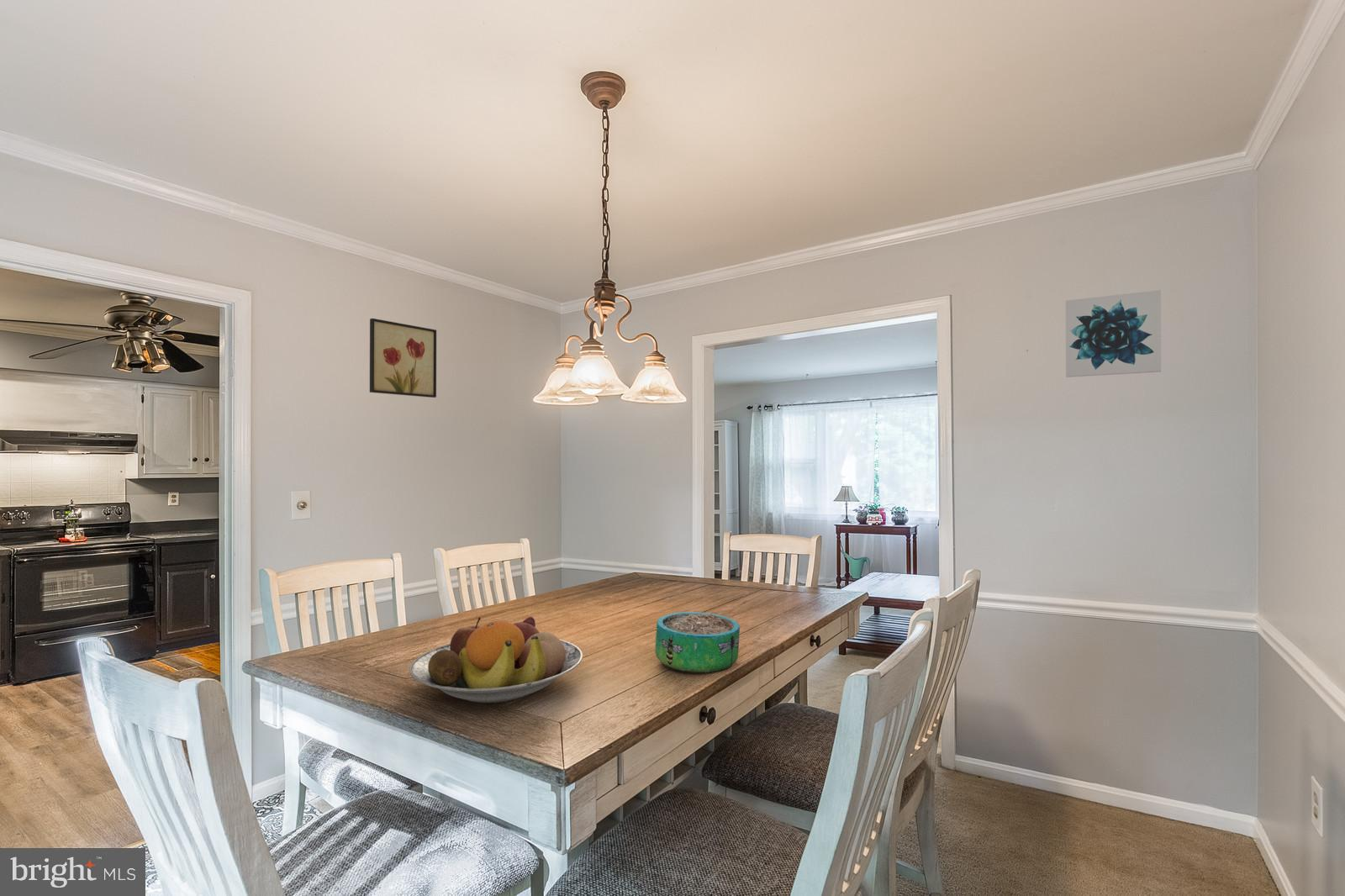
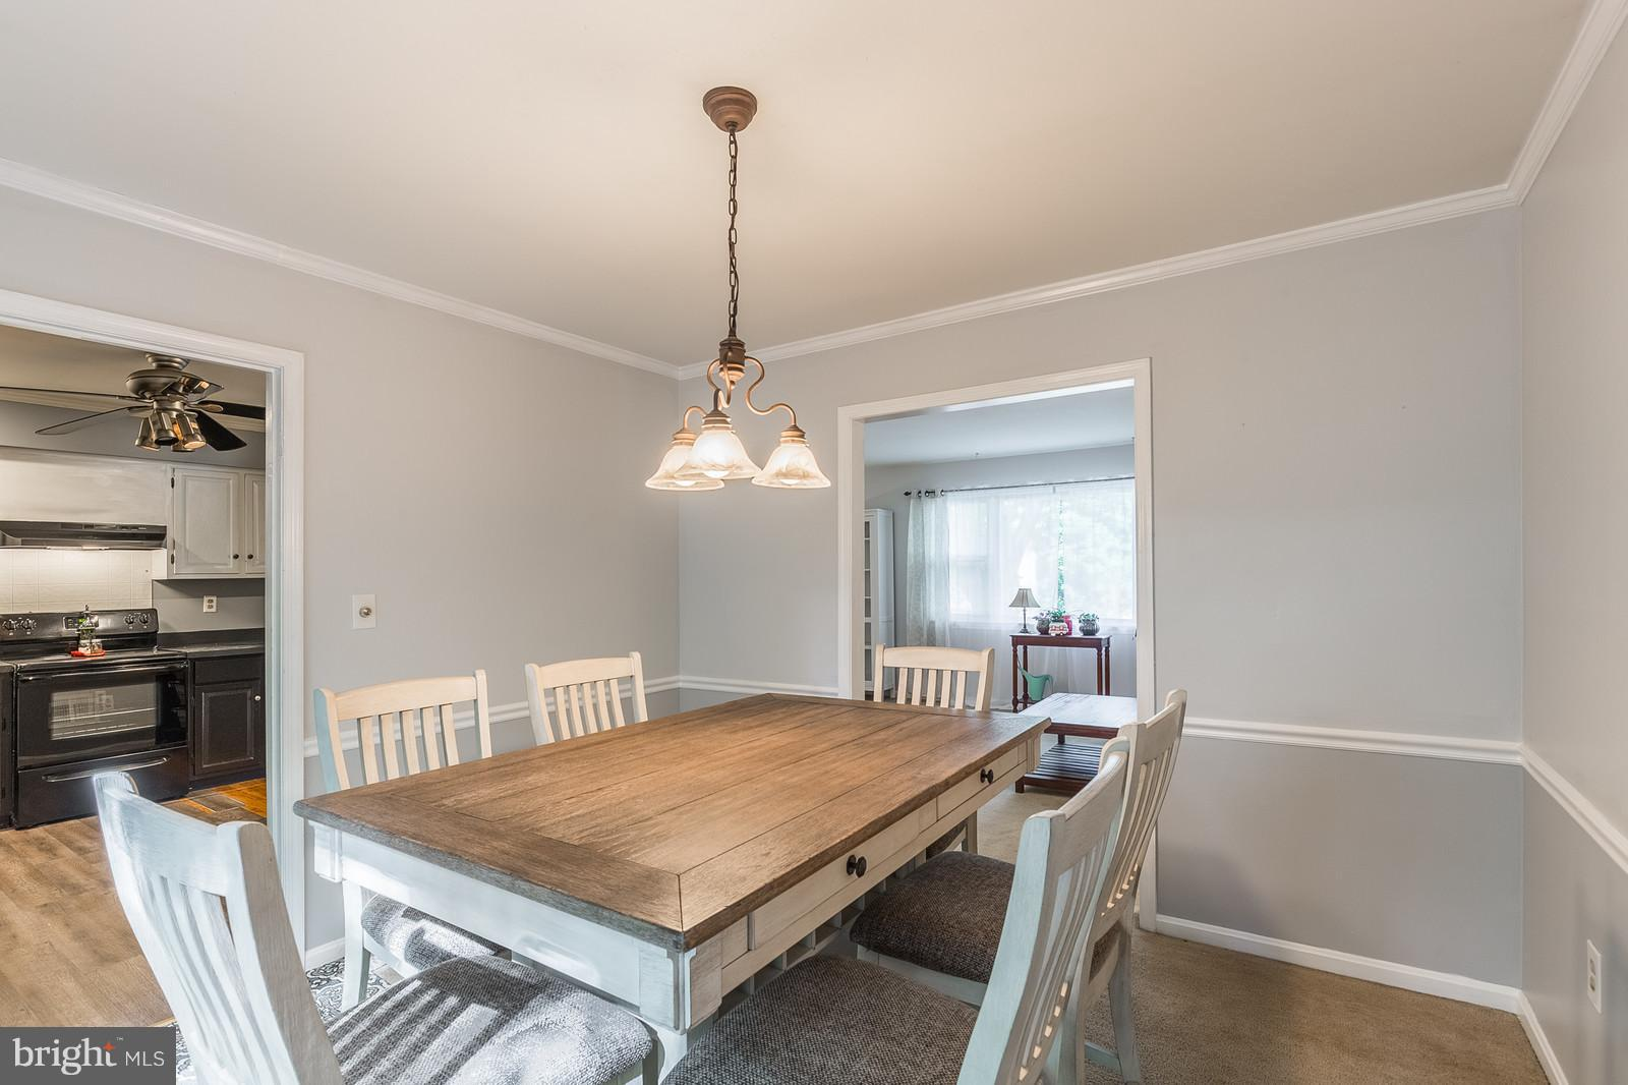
- fruit bowl [409,616,583,704]
- decorative bowl [654,611,741,675]
- wall art [1065,289,1162,378]
- wall art [369,318,437,398]
